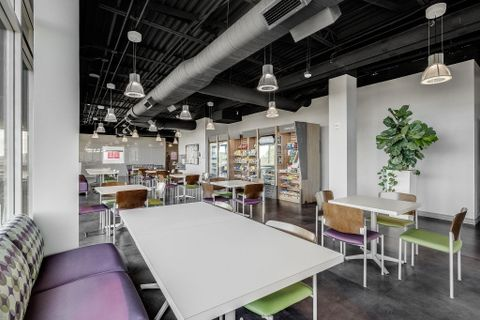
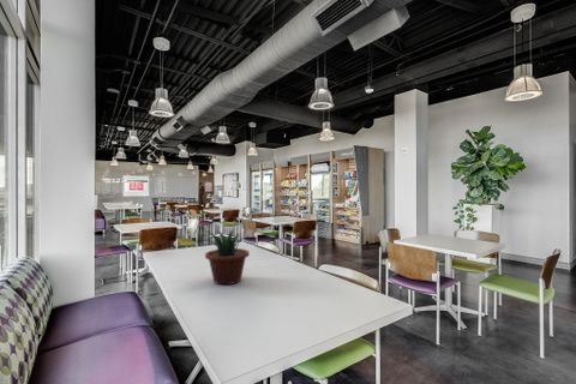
+ potted plant [194,228,251,286]
